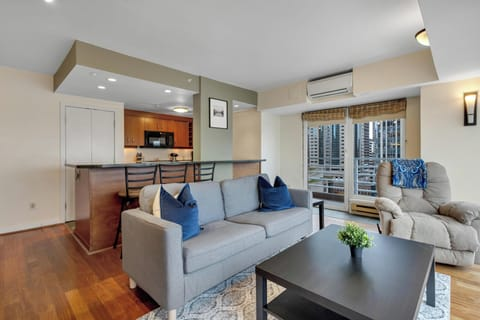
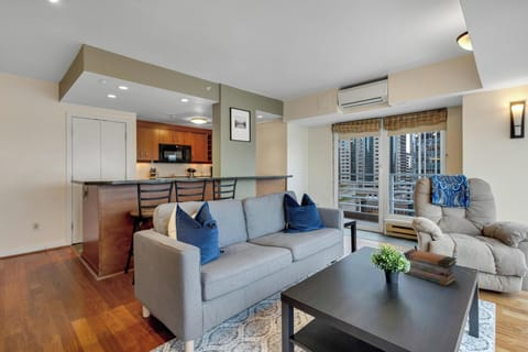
+ book stack [402,248,458,287]
